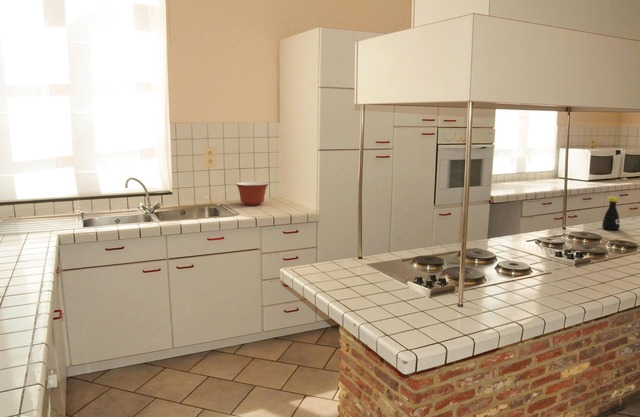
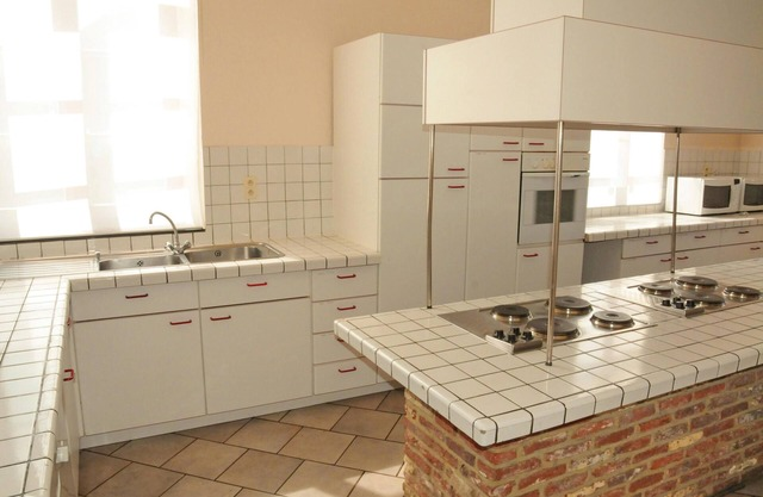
- bottle [601,196,621,231]
- mixing bowl [235,181,270,206]
